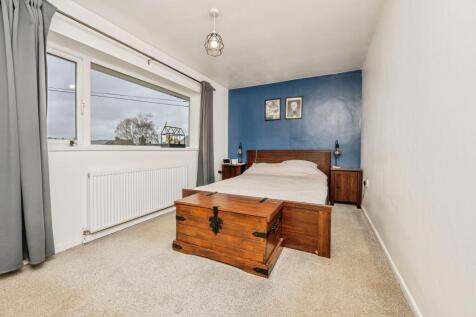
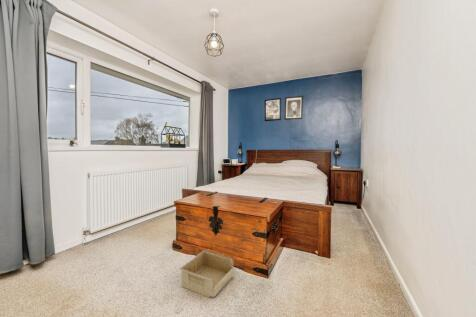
+ storage bin [179,249,235,299]
